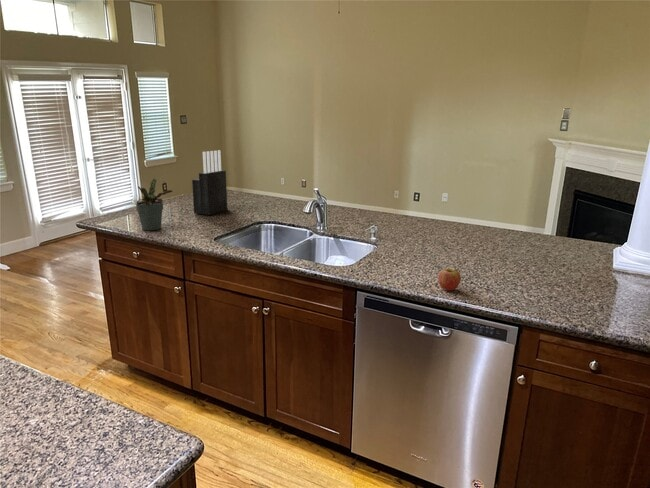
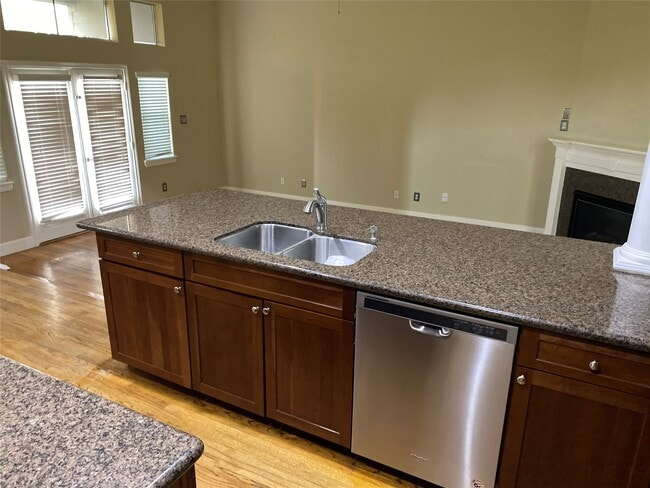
- fruit [437,267,462,291]
- knife block [191,149,228,216]
- potted plant [135,177,173,231]
